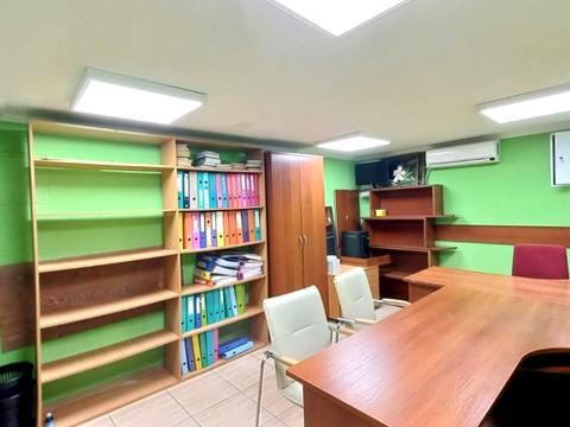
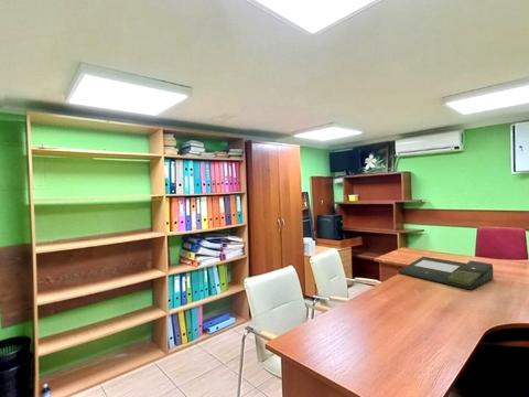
+ document tray [398,256,494,291]
